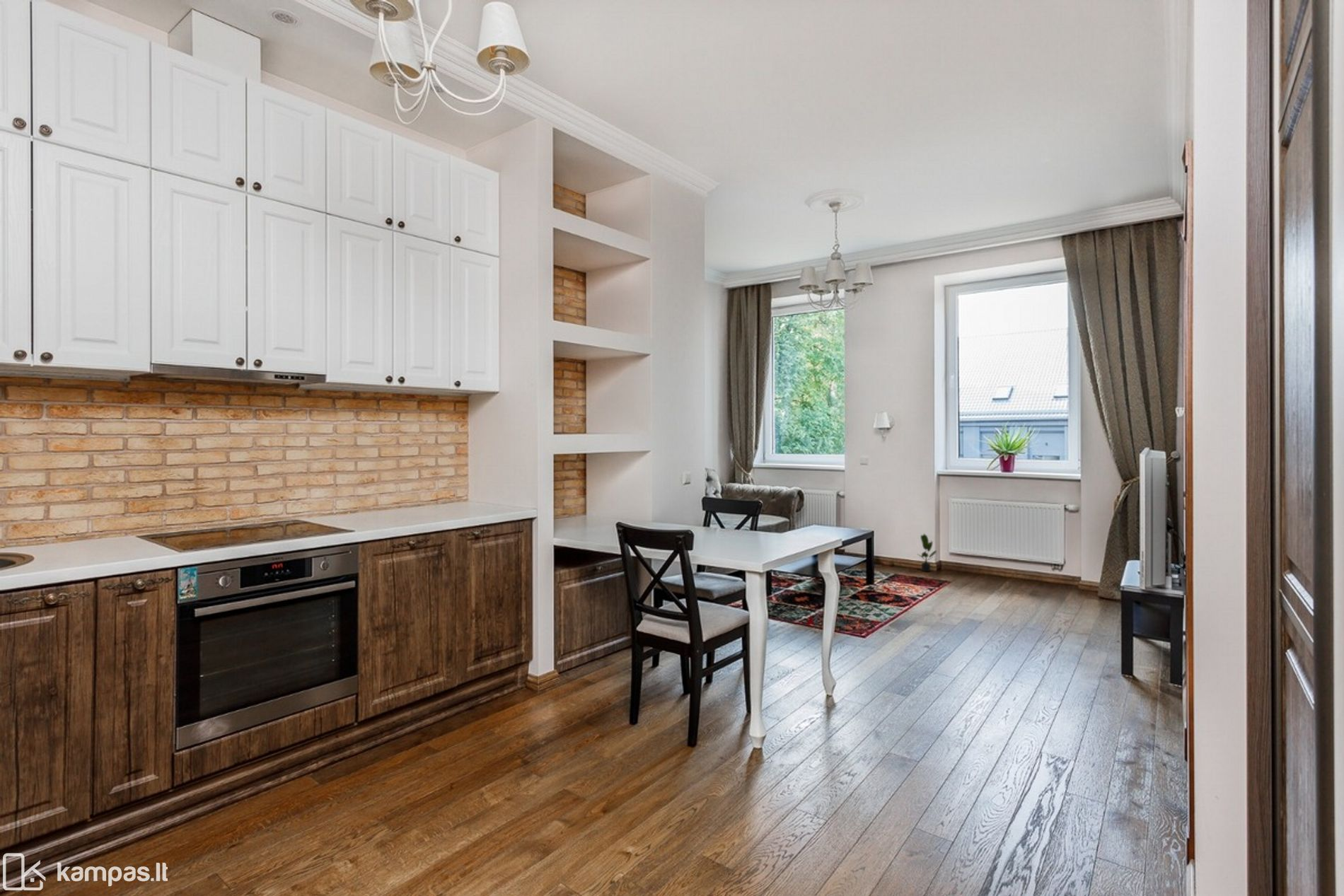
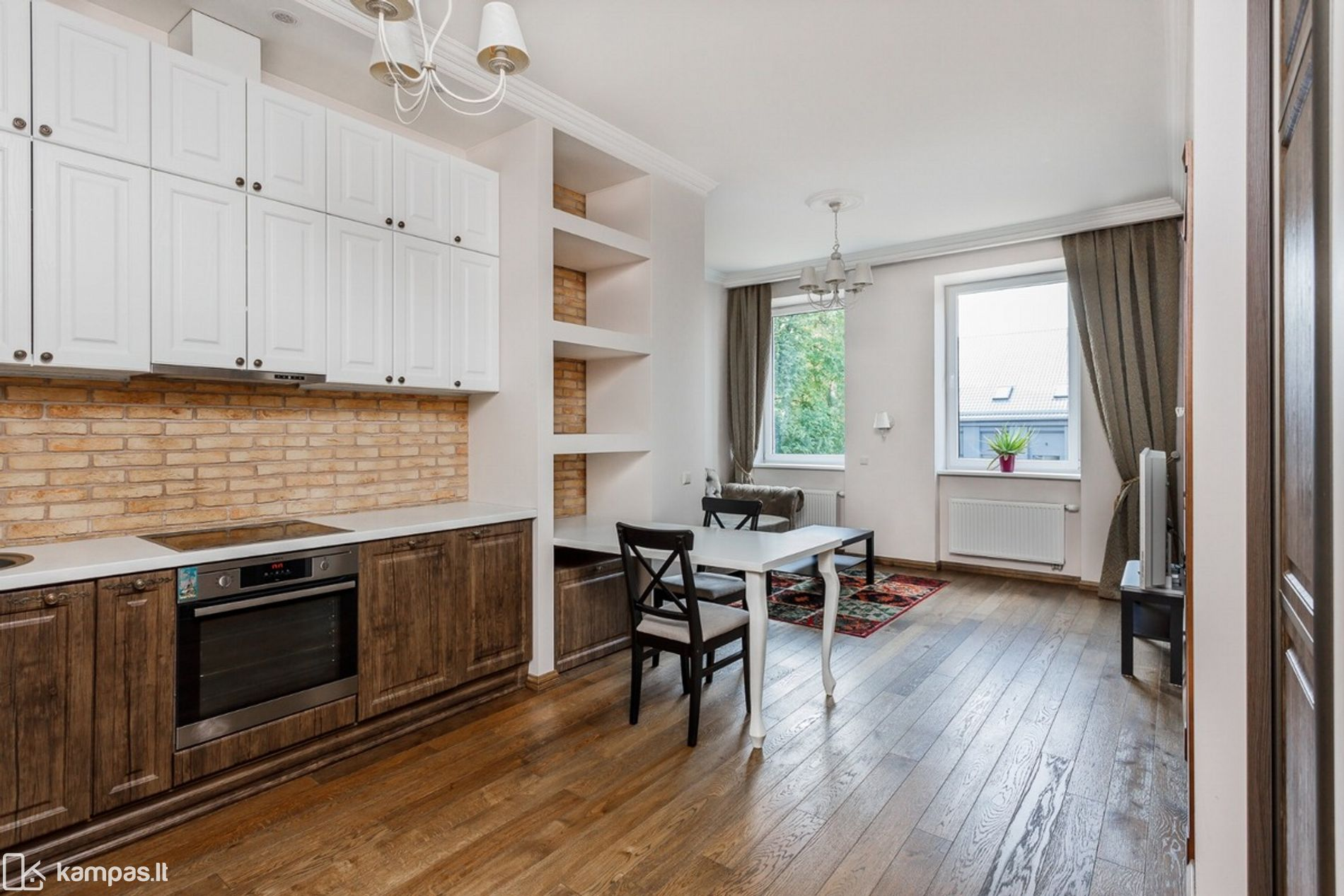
- potted plant [916,533,937,572]
